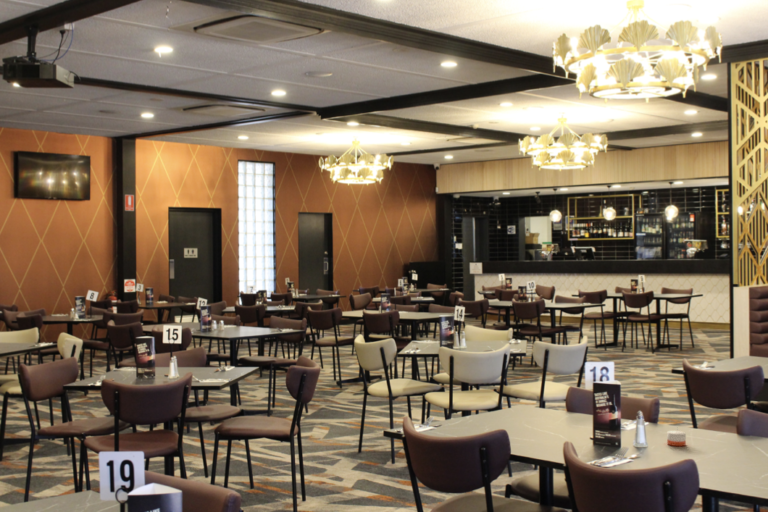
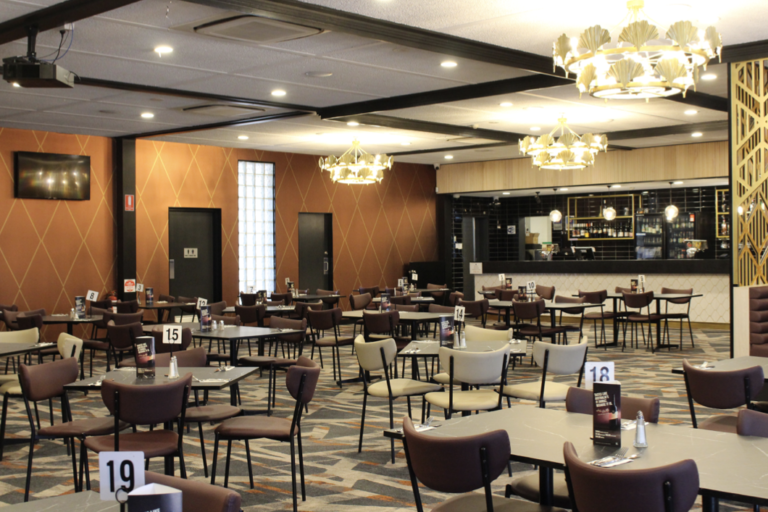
- candle [666,427,687,447]
